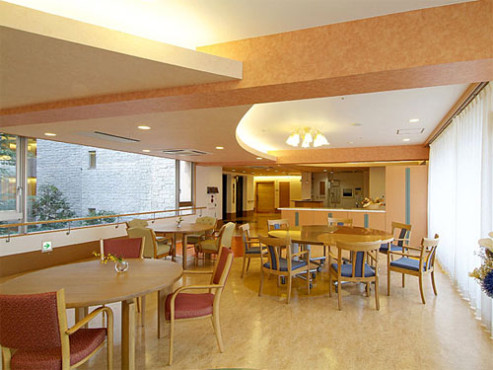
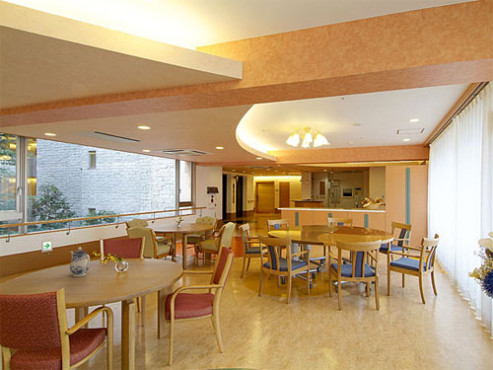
+ teapot [69,246,91,278]
